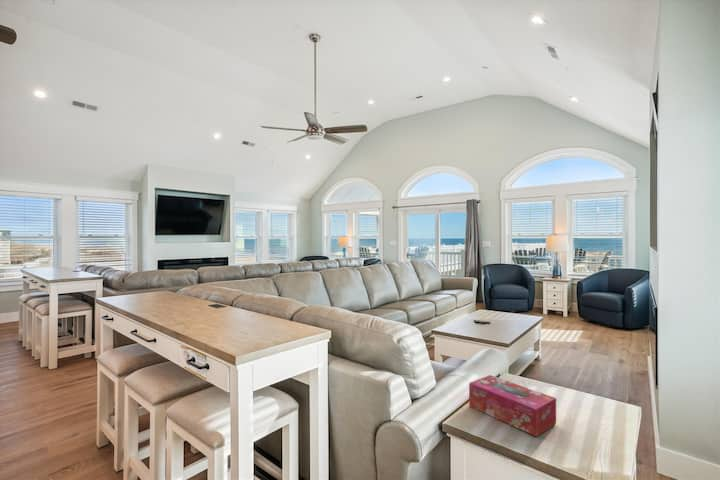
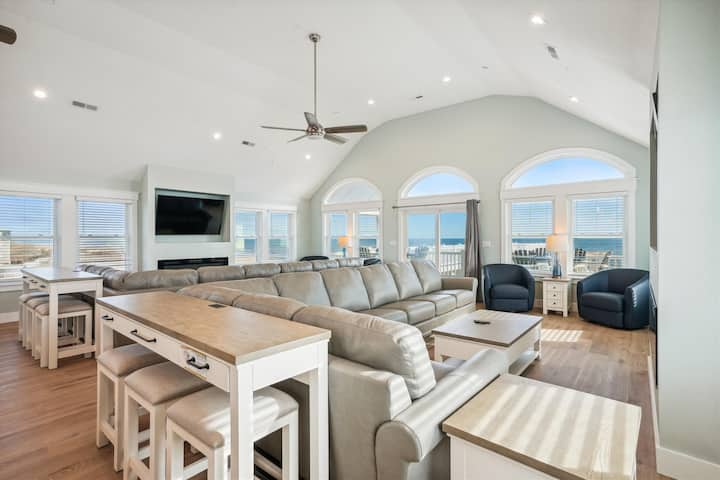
- tissue box [468,374,557,437]
